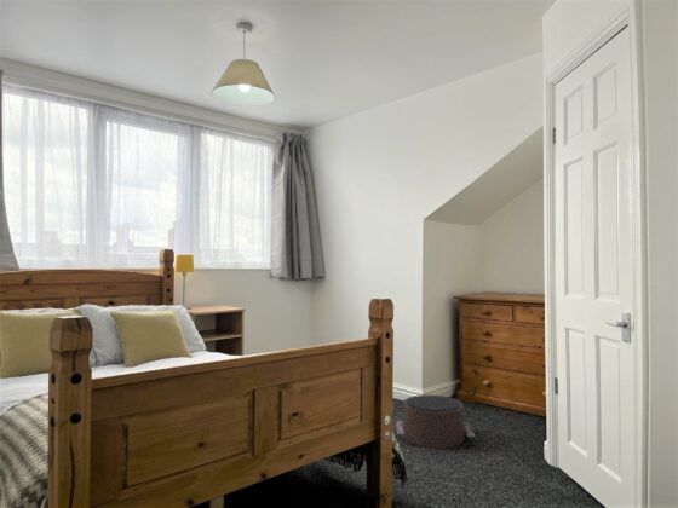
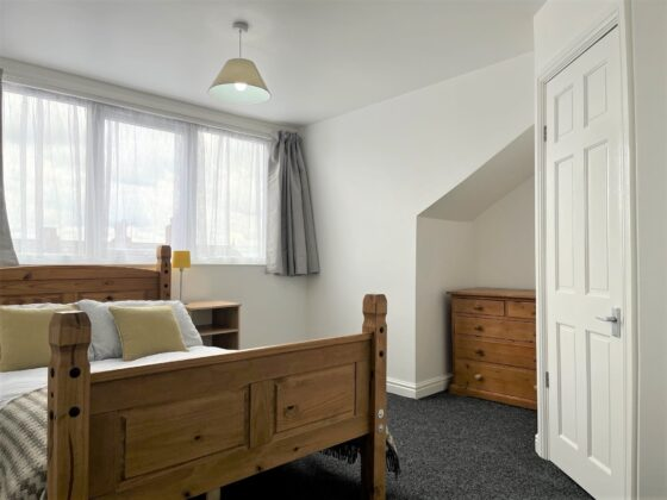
- pouf [395,394,476,450]
